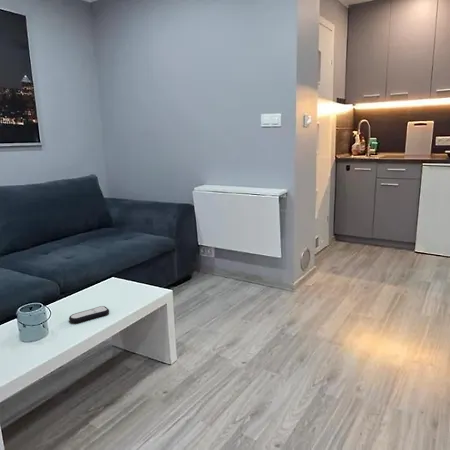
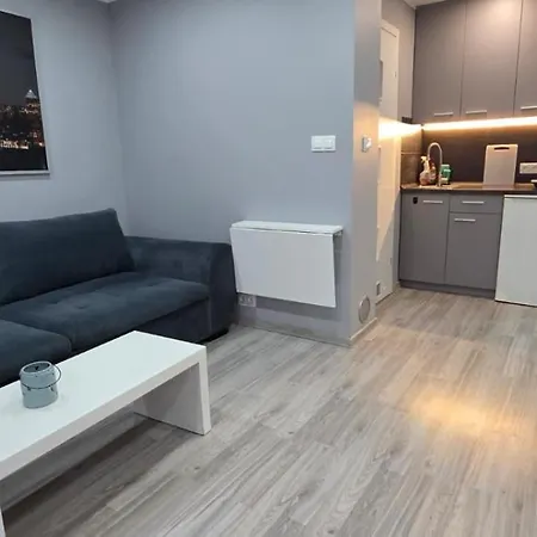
- remote control [68,305,110,324]
